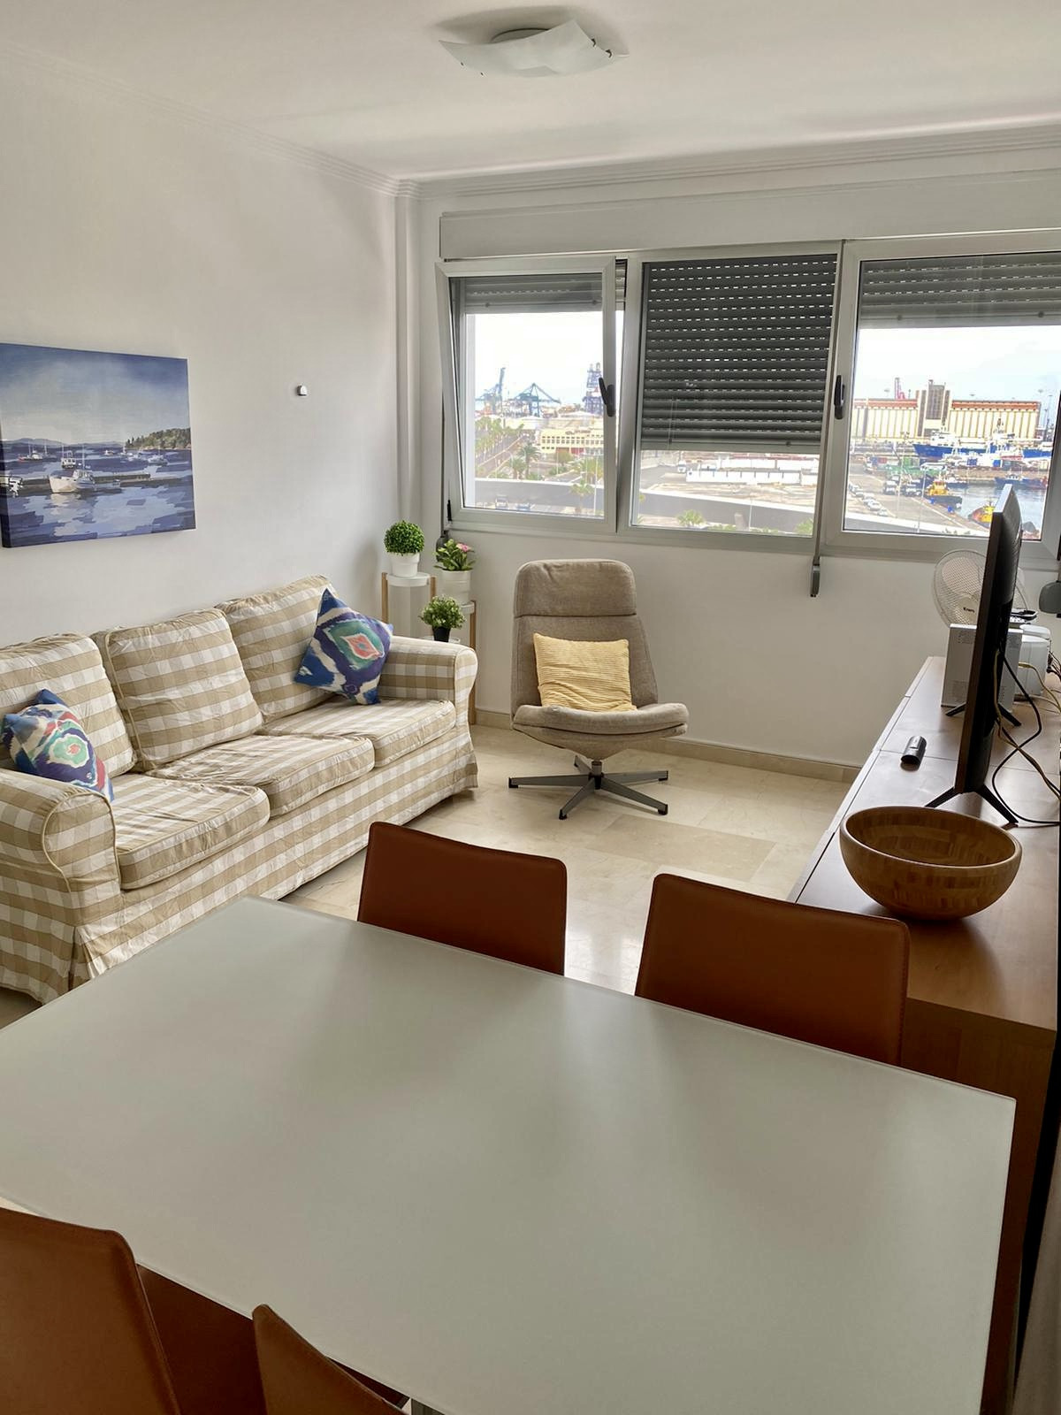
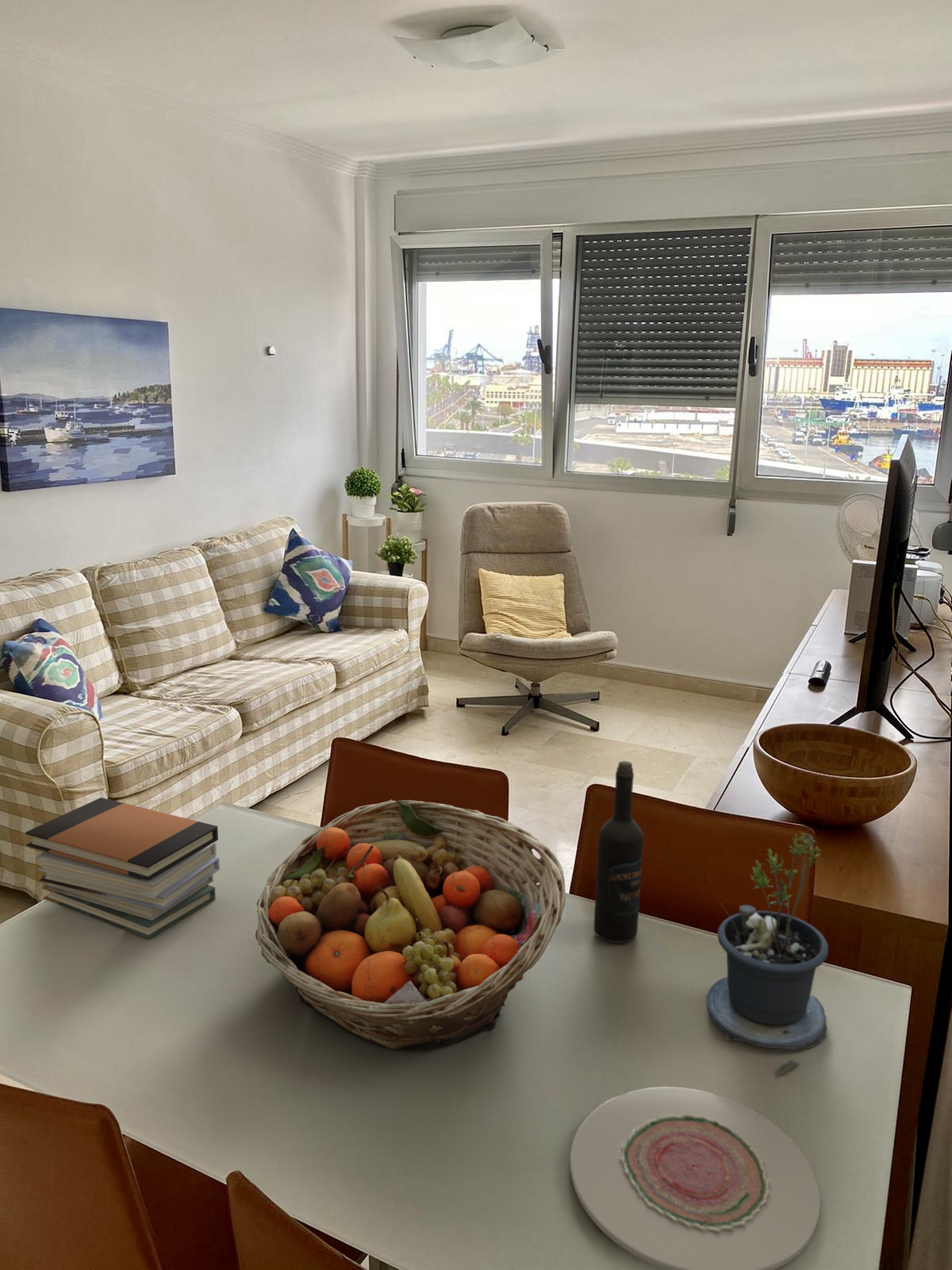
+ plate [569,1086,821,1270]
+ wine bottle [593,760,644,944]
+ potted plant [705,832,829,1076]
+ book stack [25,797,221,940]
+ fruit basket [255,799,566,1051]
